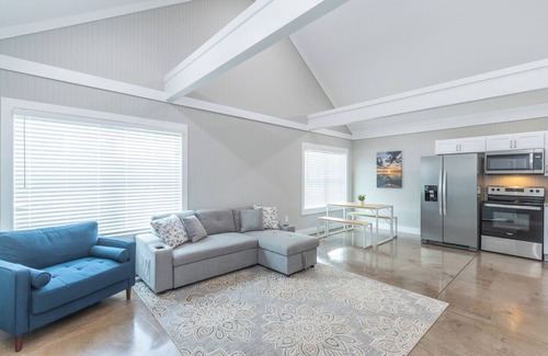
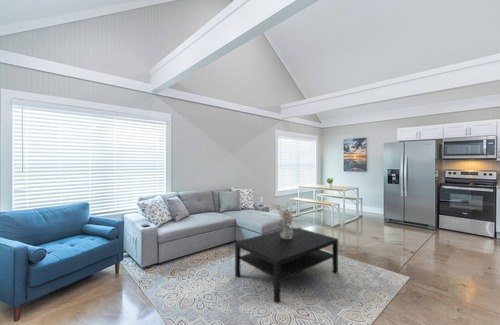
+ potted plant [270,203,302,239]
+ coffee table [234,228,339,304]
